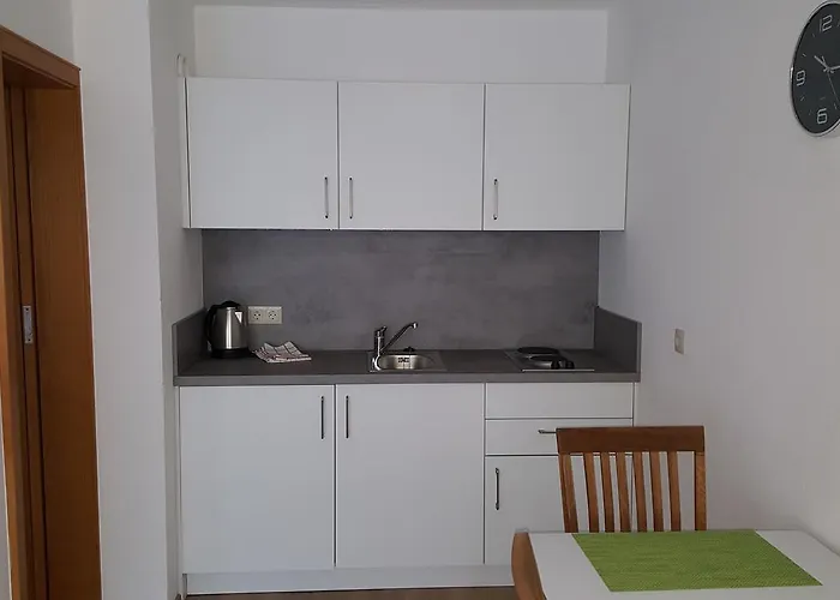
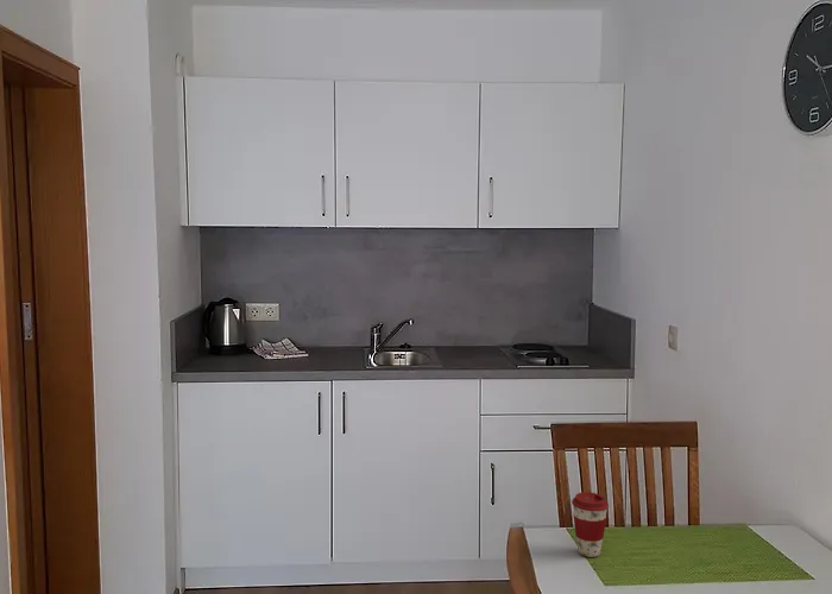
+ coffee cup [571,491,610,558]
